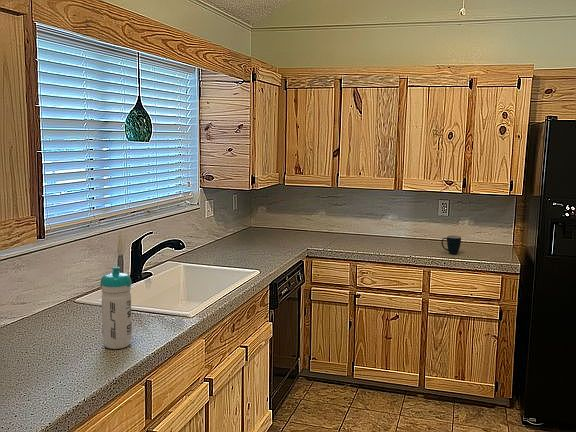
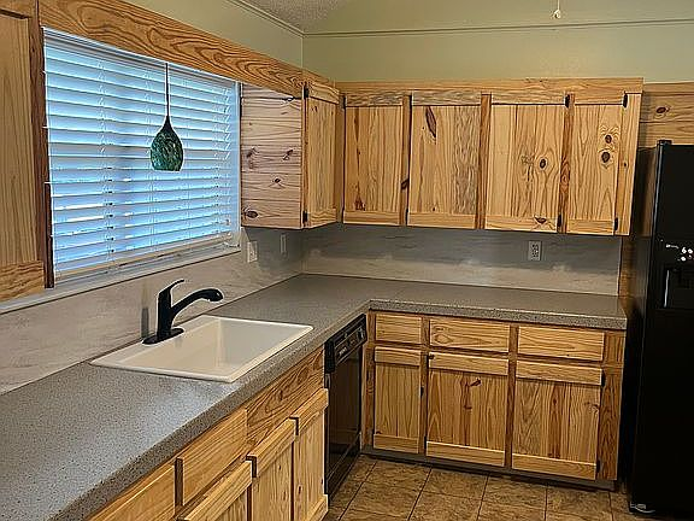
- mug [440,235,462,255]
- water bottle [99,266,133,350]
